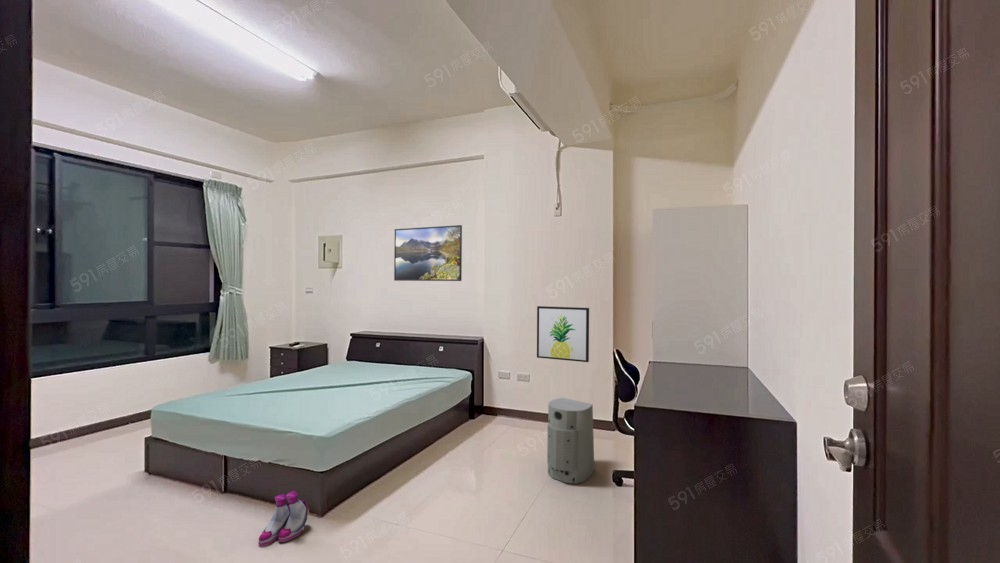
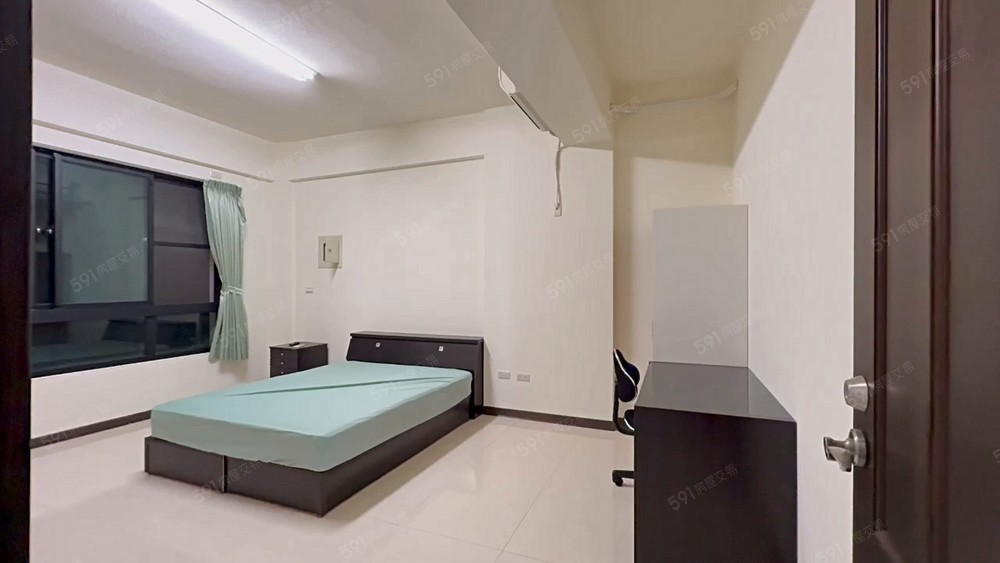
- fan [546,397,596,485]
- wall art [536,305,590,363]
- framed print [393,224,463,282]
- boots [258,490,310,547]
